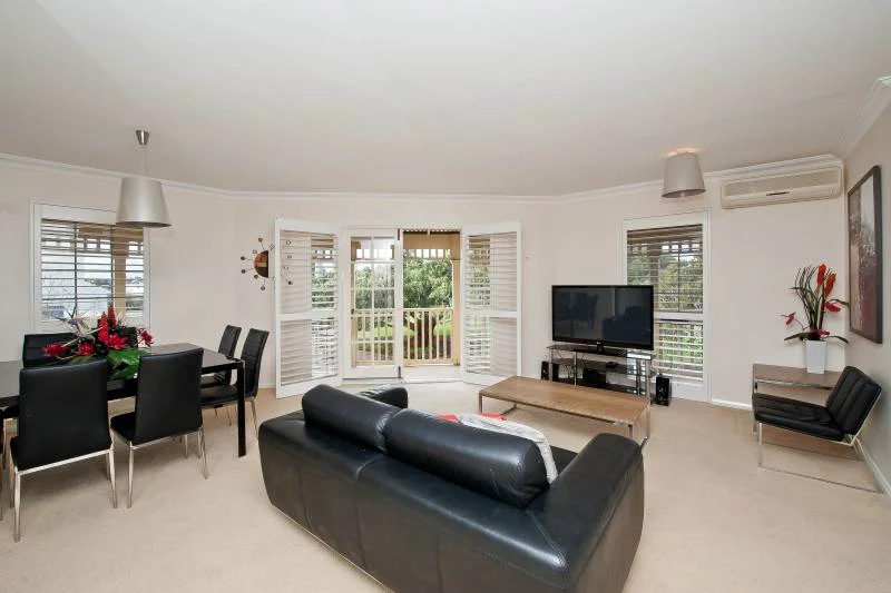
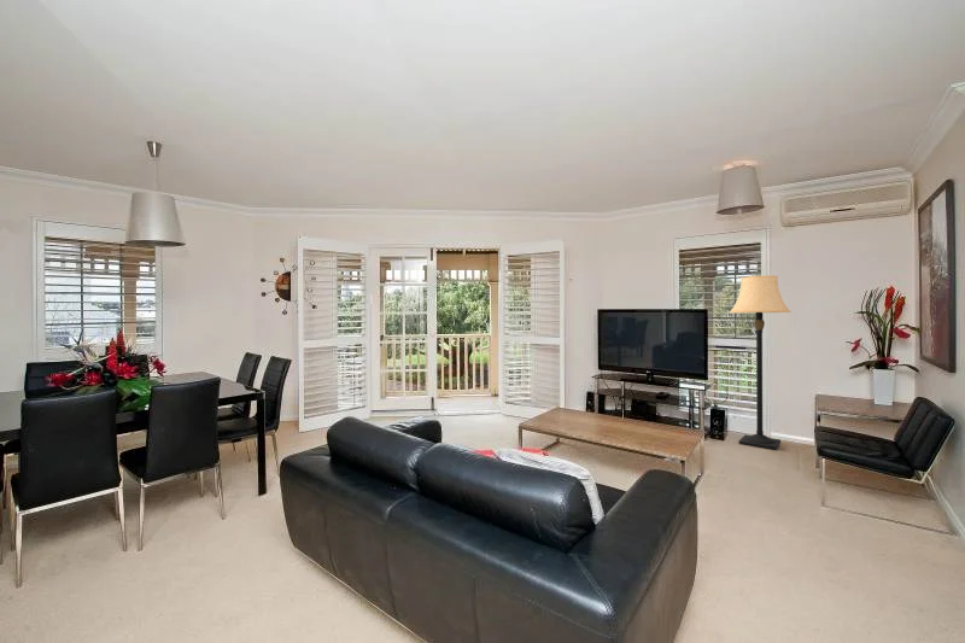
+ lamp [729,274,791,450]
